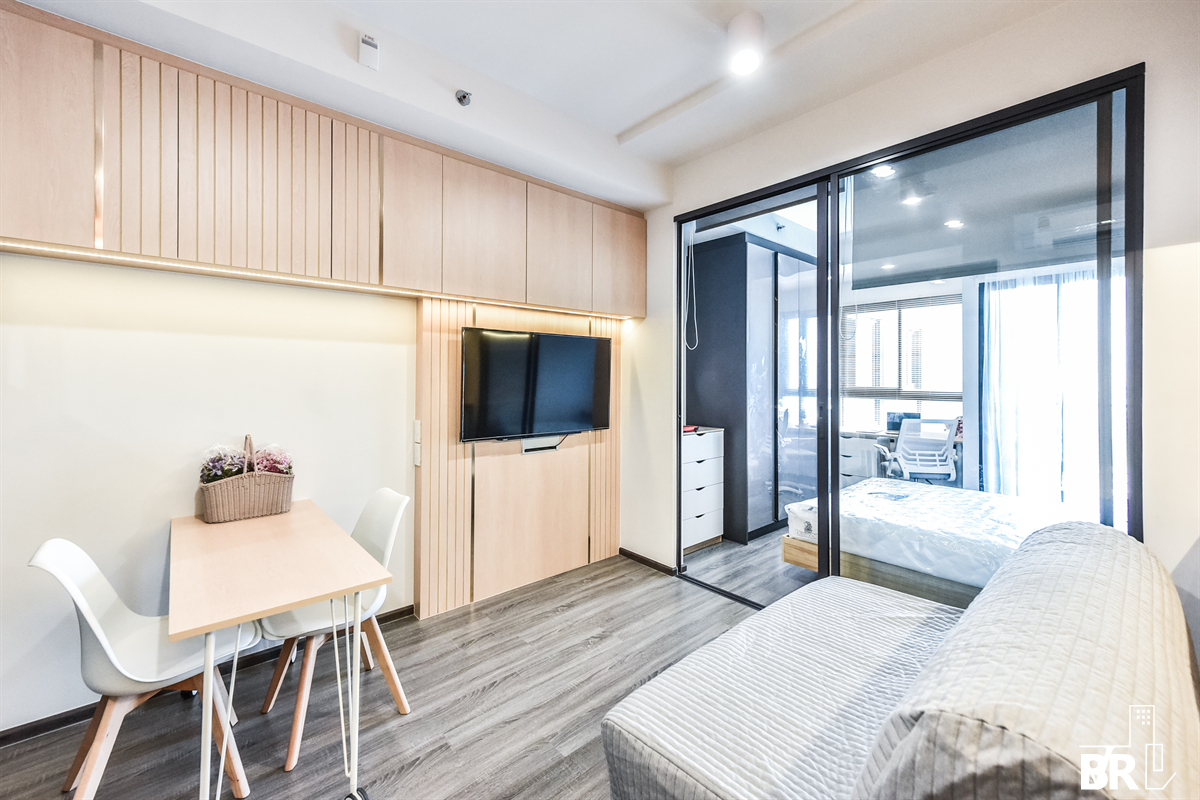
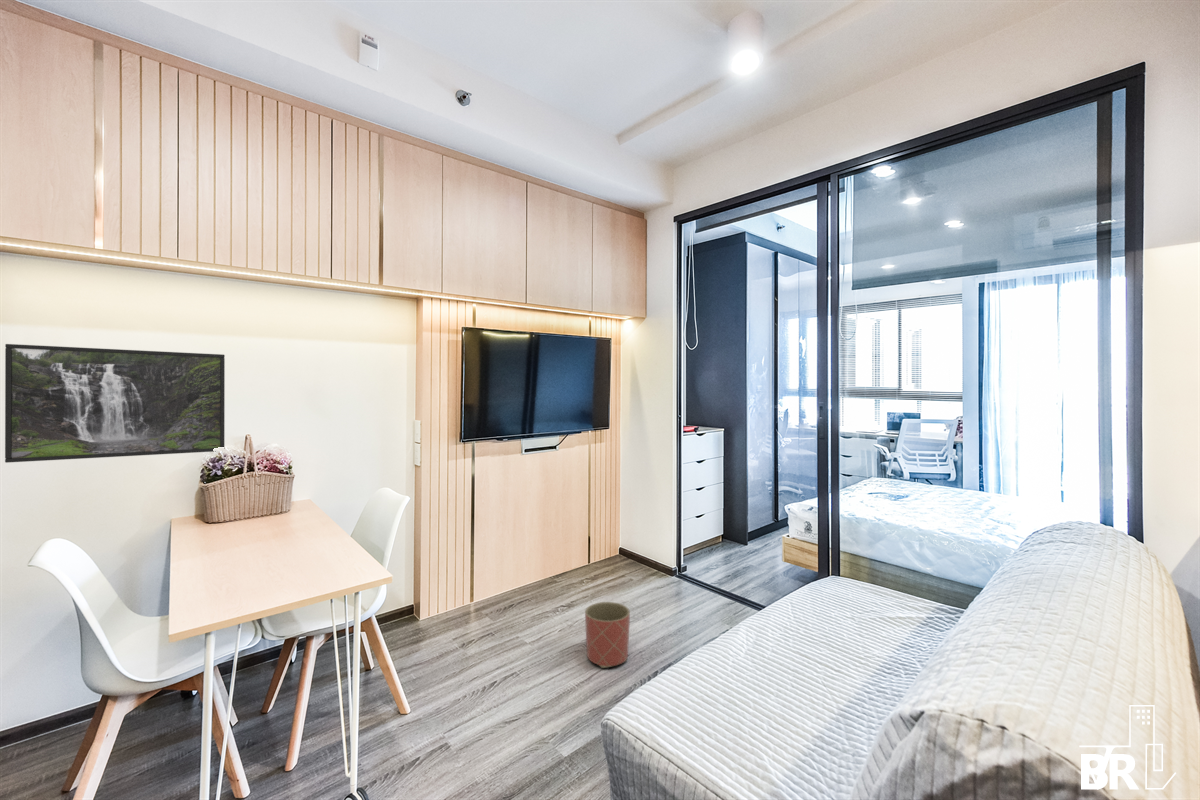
+ planter [584,601,631,669]
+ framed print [4,343,226,464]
